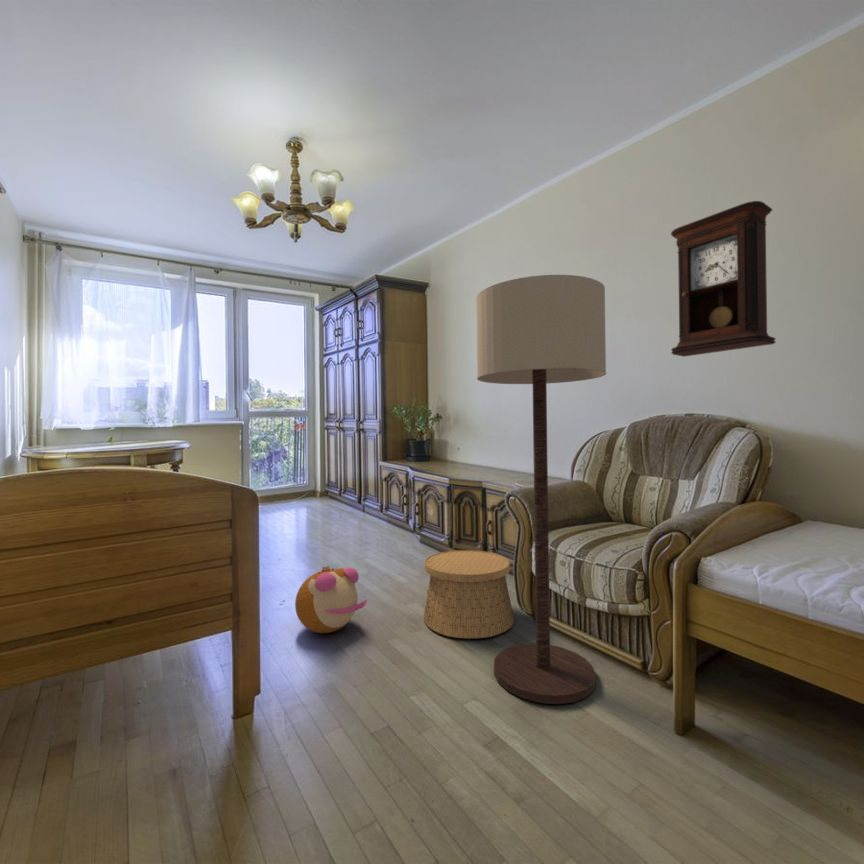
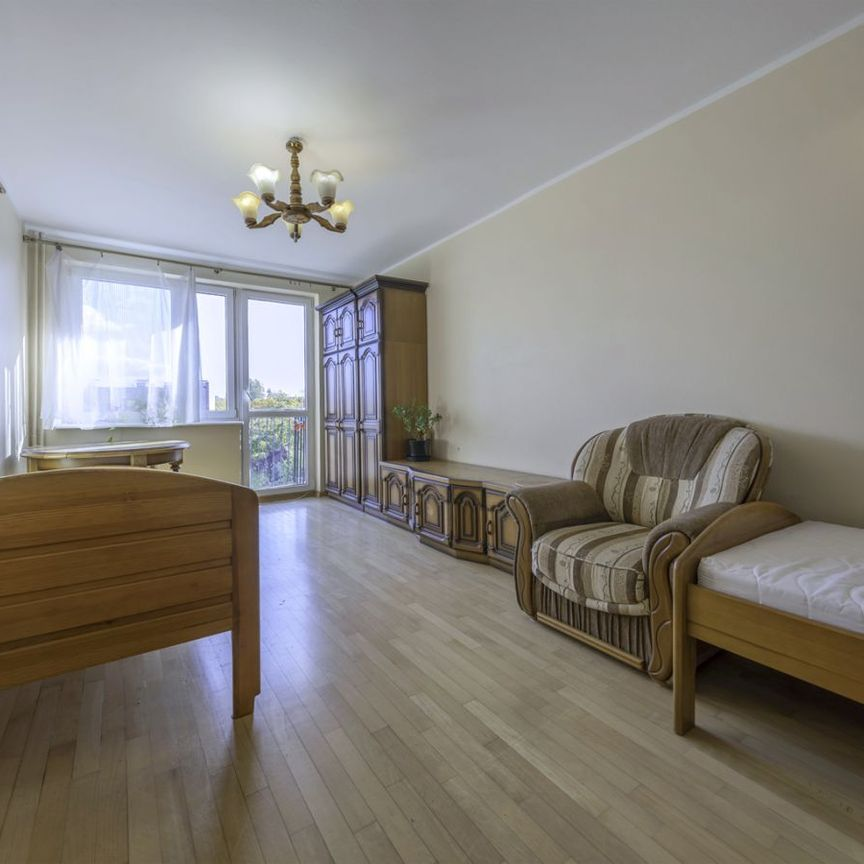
- pendulum clock [670,200,777,358]
- basket [423,549,515,640]
- floor lamp [475,274,607,705]
- plush toy [294,565,368,634]
